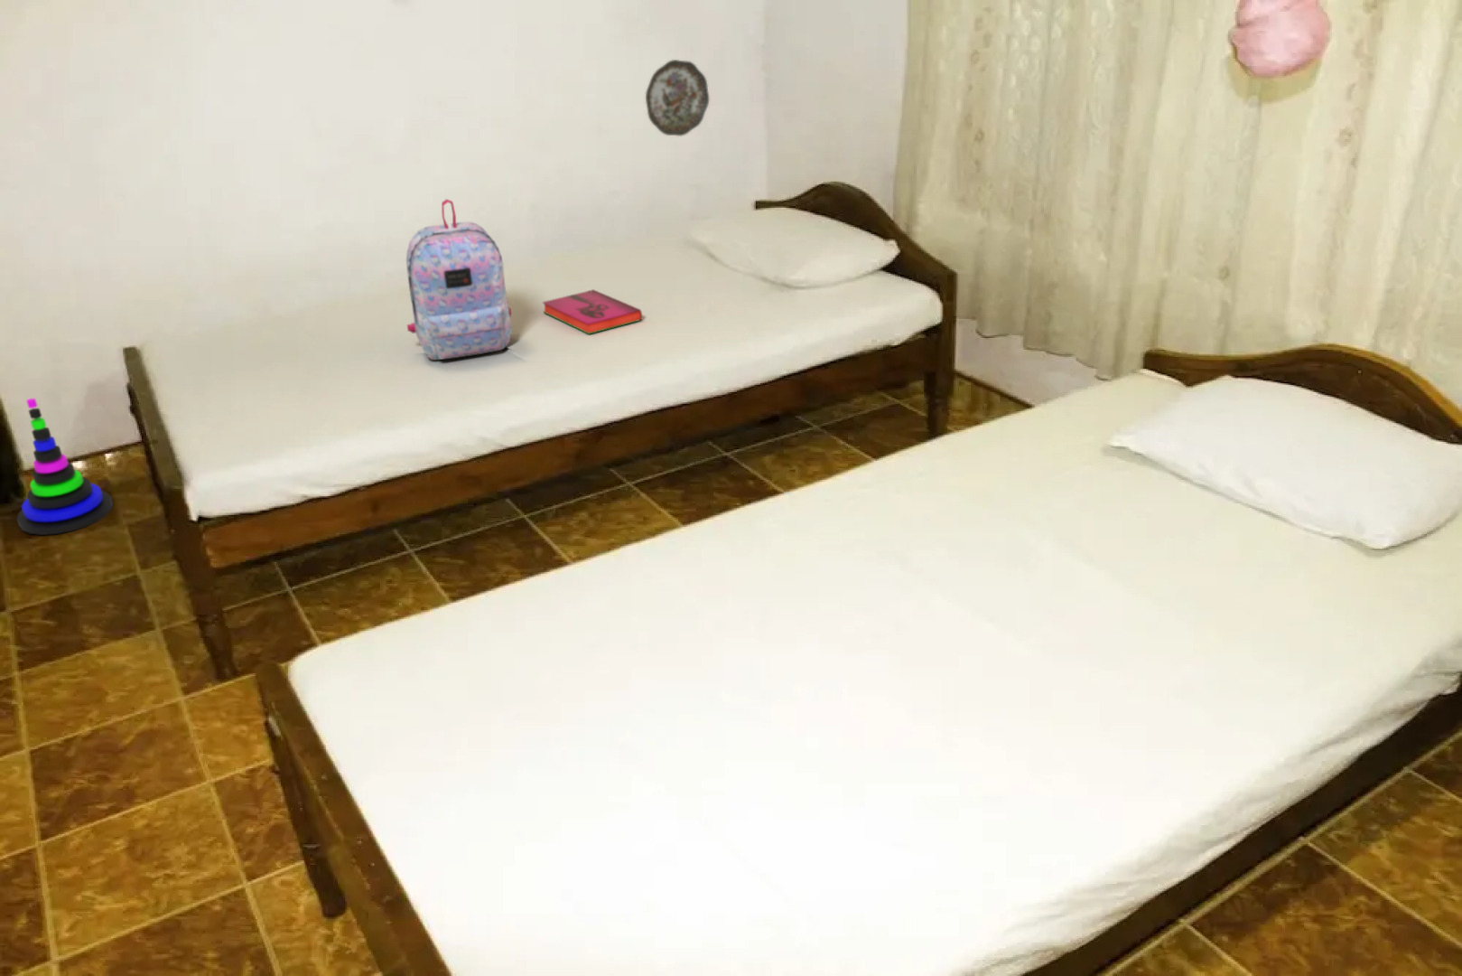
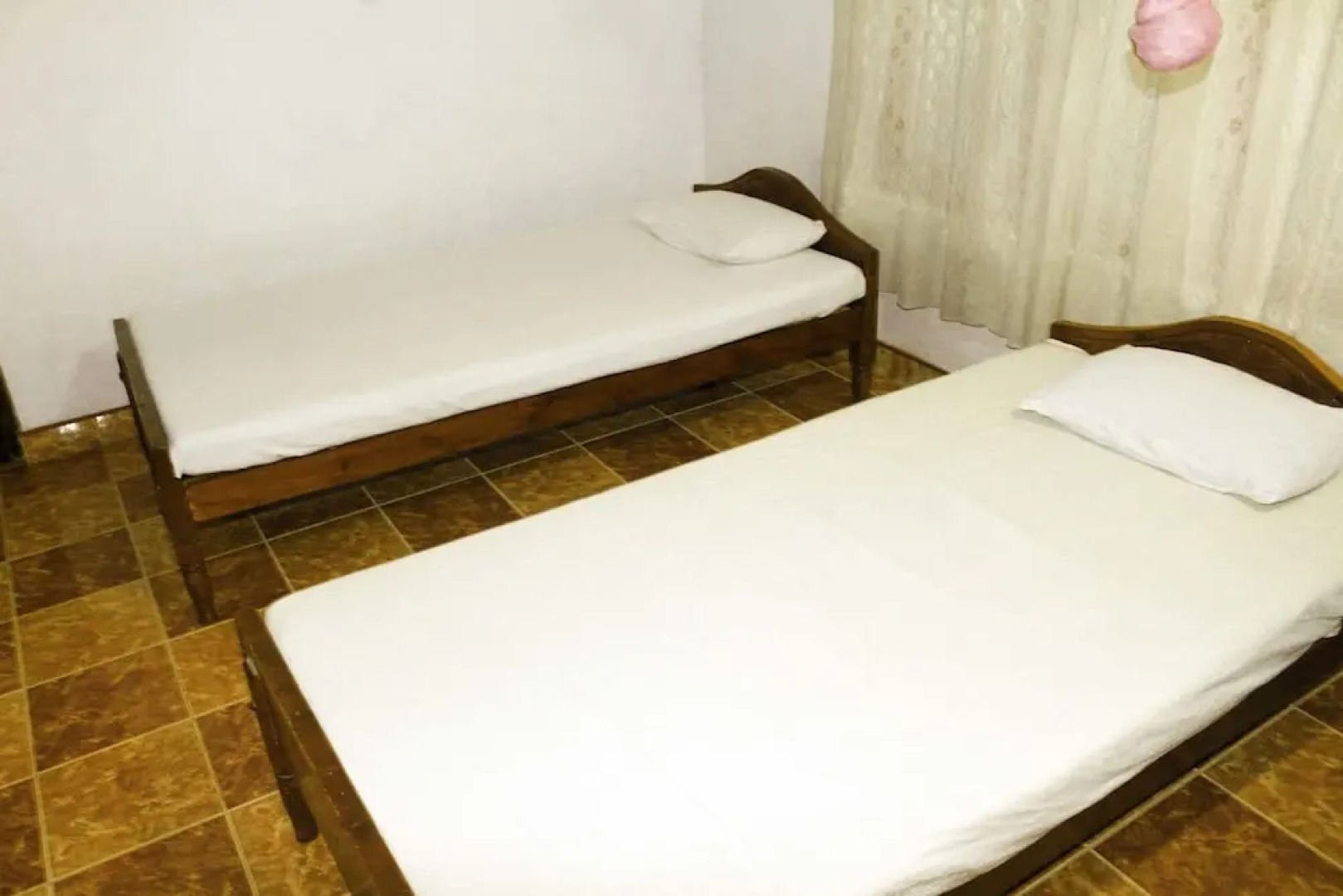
- stacking toy [16,398,114,536]
- hardback book [541,289,643,335]
- decorative plate [644,59,710,136]
- backpack [405,198,513,361]
